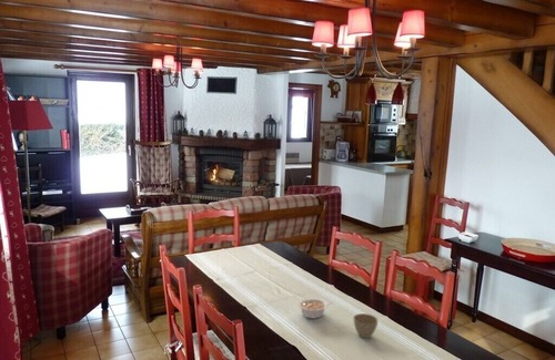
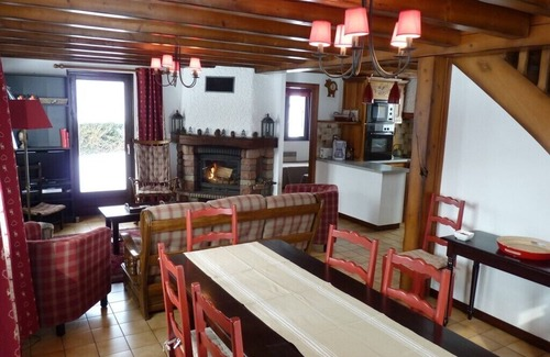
- flower pot [352,312,380,339]
- legume [297,298,335,320]
